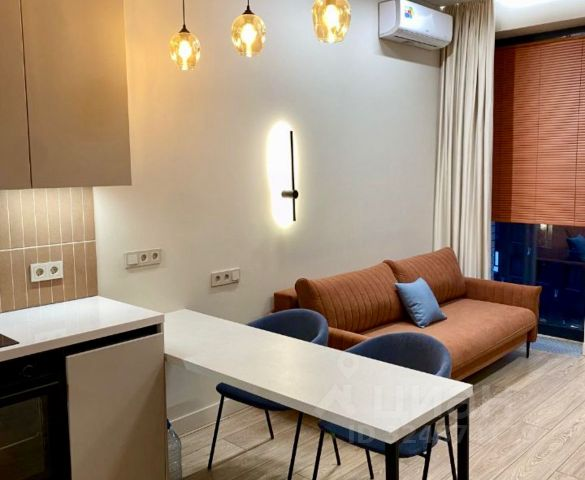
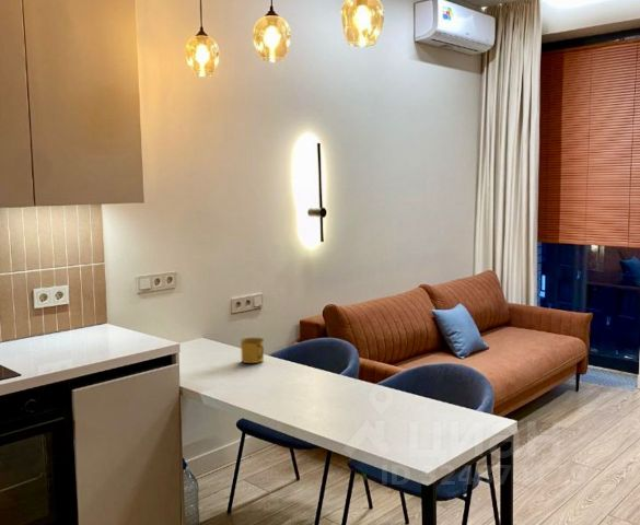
+ mug [240,337,265,364]
